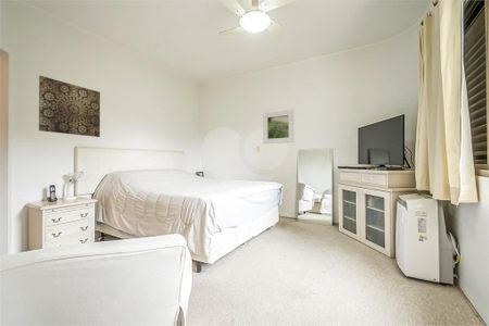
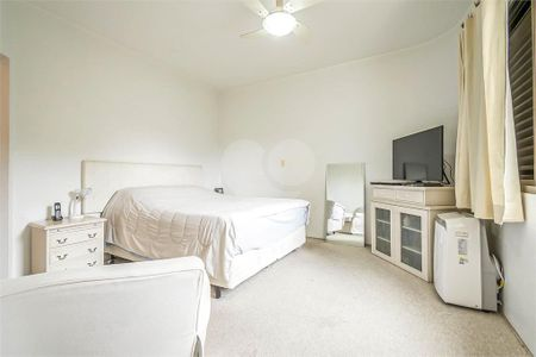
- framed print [262,109,294,145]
- wall art [38,75,101,138]
